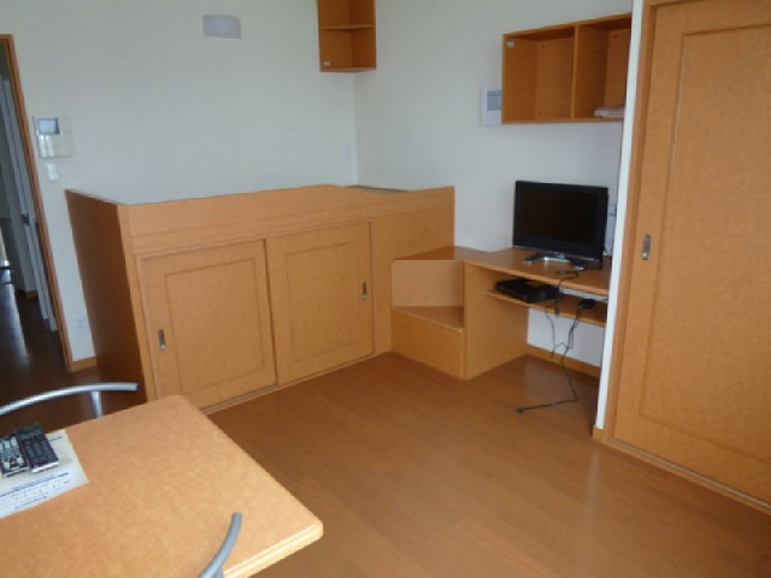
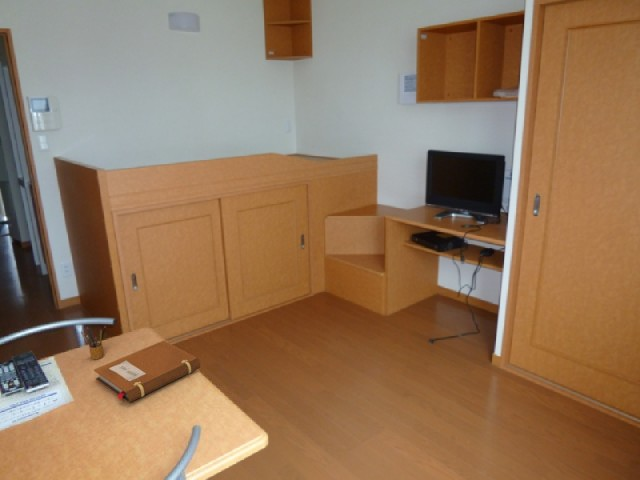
+ pencil box [80,325,107,360]
+ notebook [93,339,201,404]
